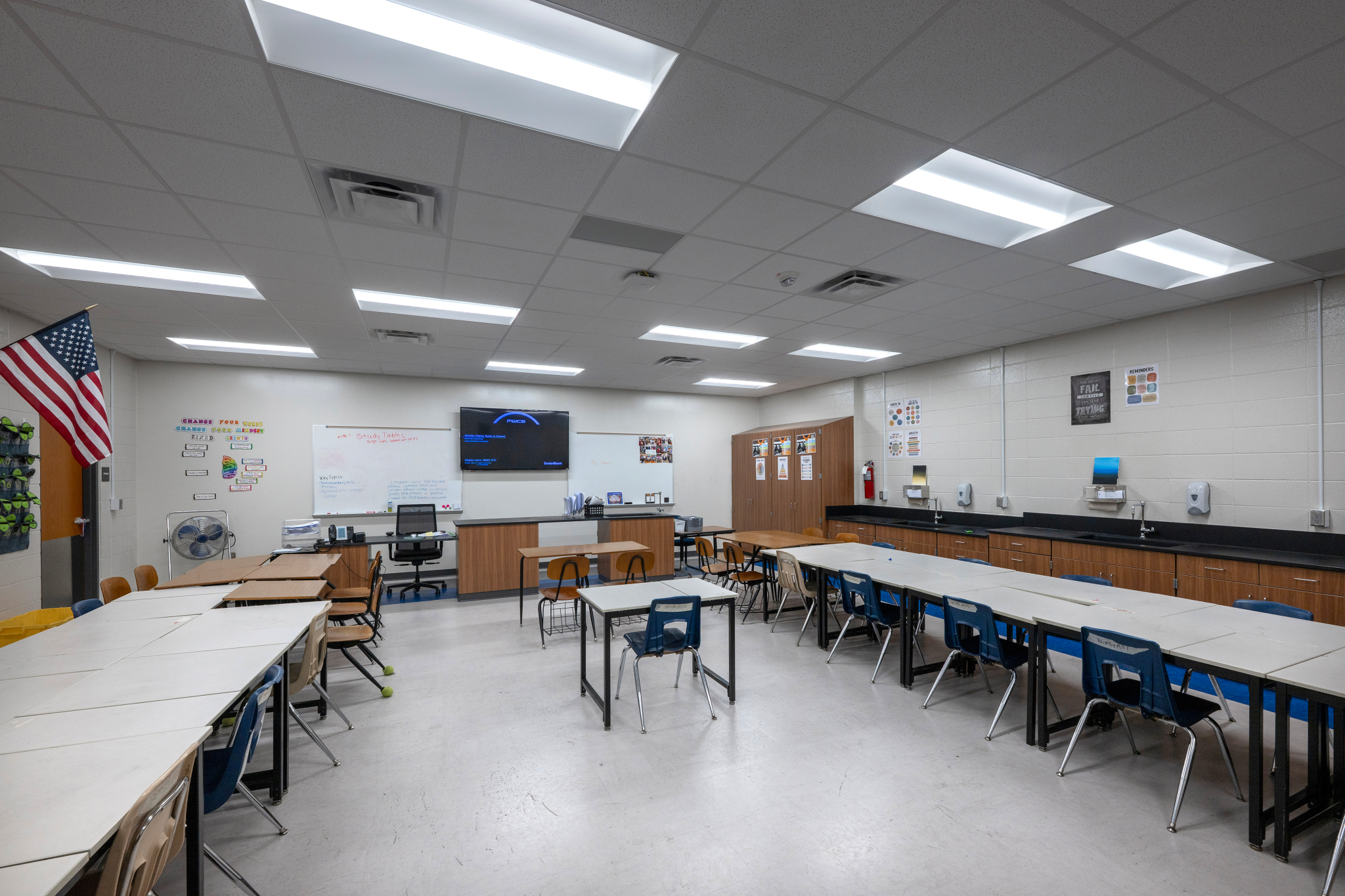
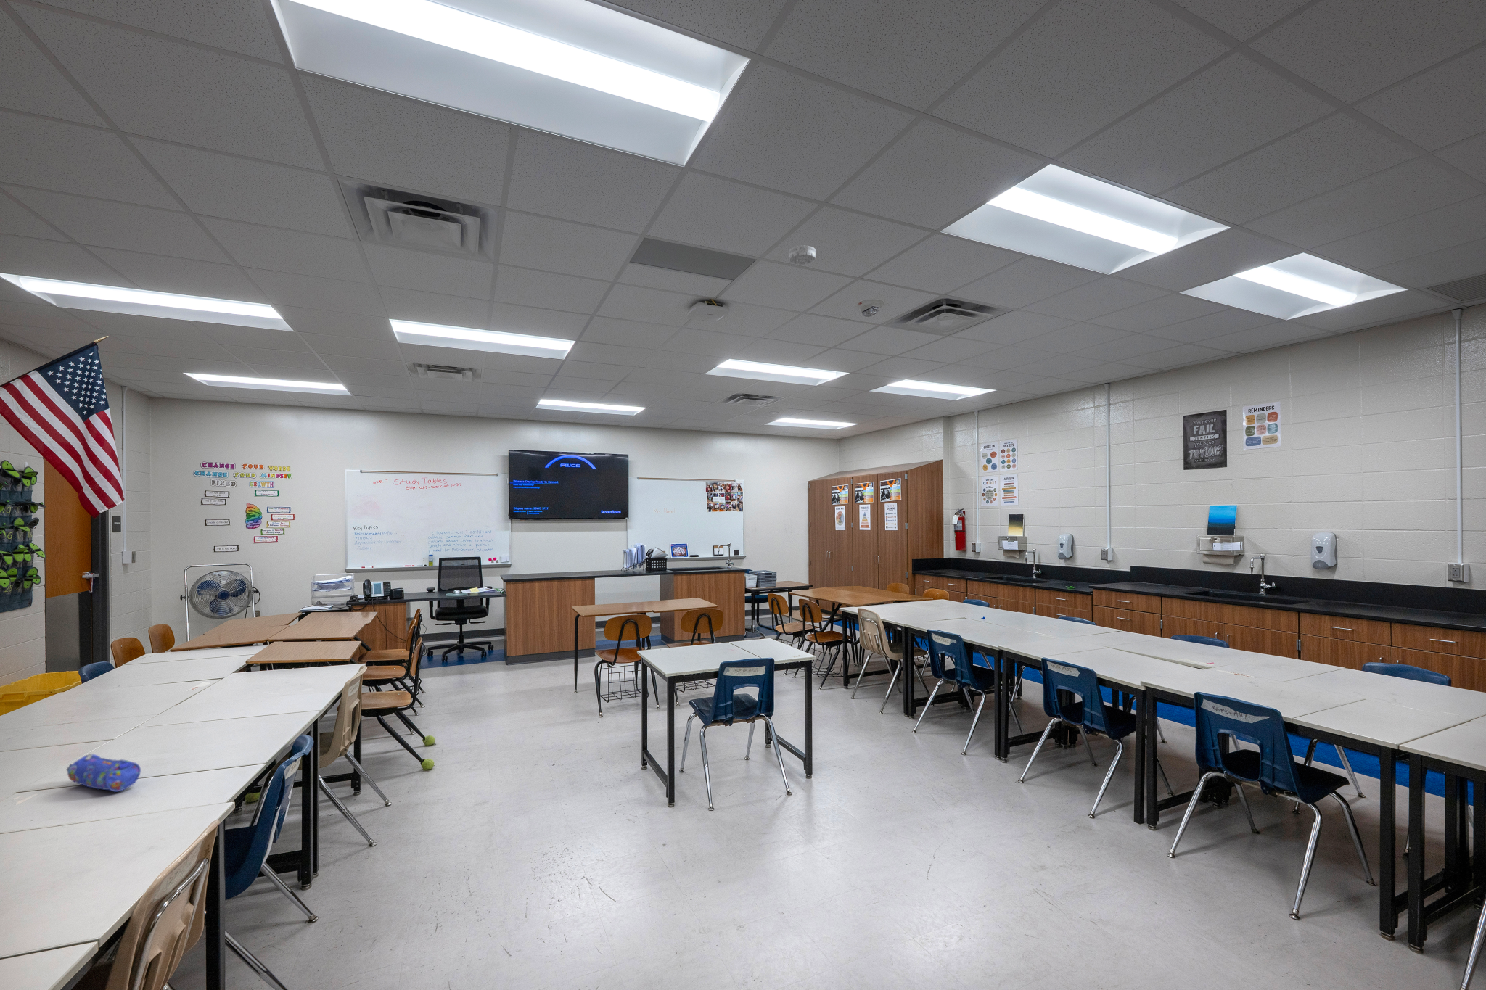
+ smoke detector [789,244,816,265]
+ pencil case [65,752,141,792]
